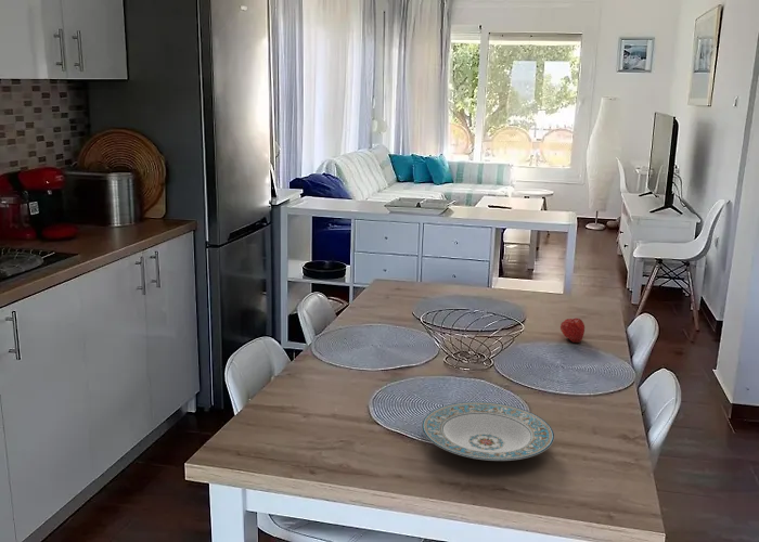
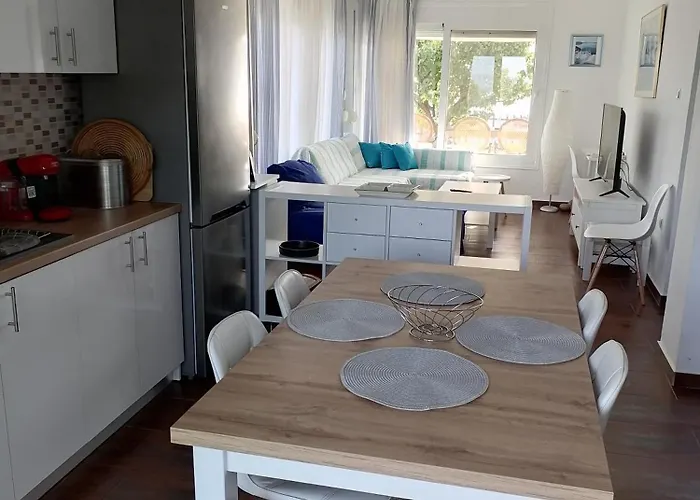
- fruit [559,317,586,344]
- plate [421,401,555,462]
